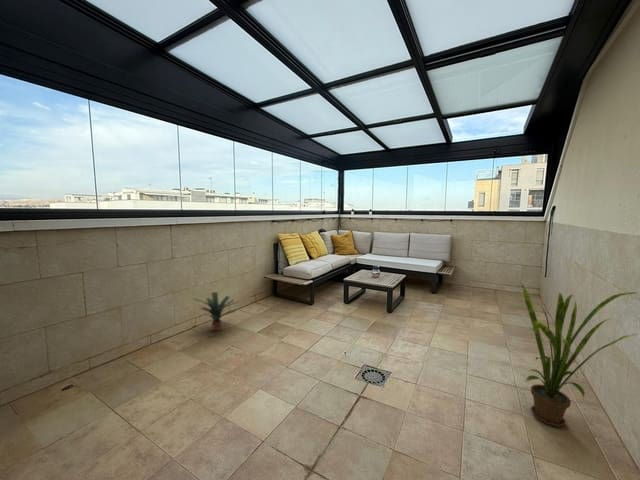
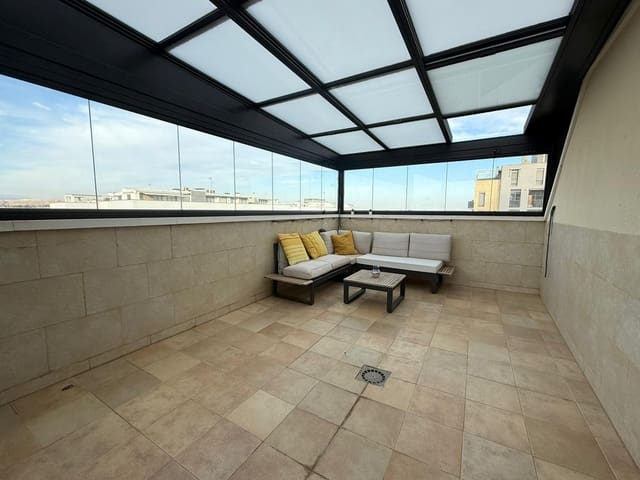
- potted plant [194,291,237,332]
- house plant [520,283,638,428]
